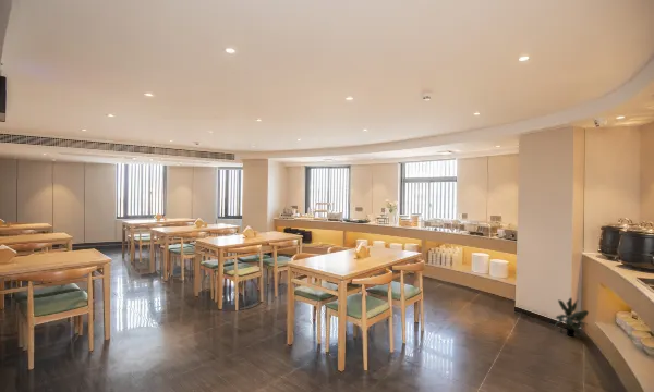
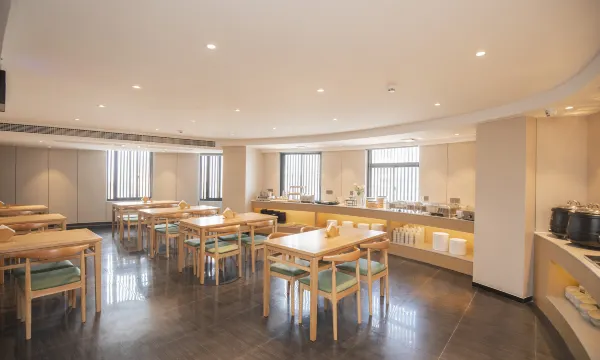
- potted plant [553,297,590,338]
